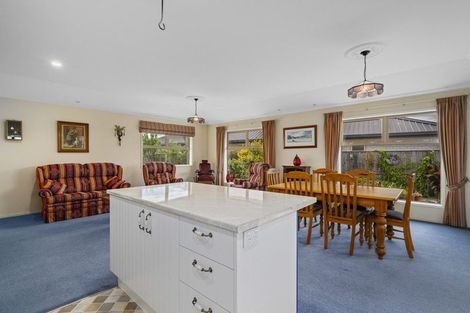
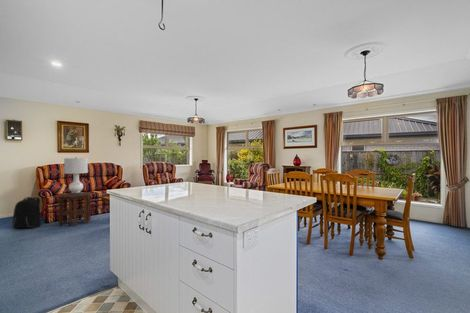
+ lamp [63,156,89,194]
+ backpack [11,196,42,229]
+ side table [56,191,93,227]
